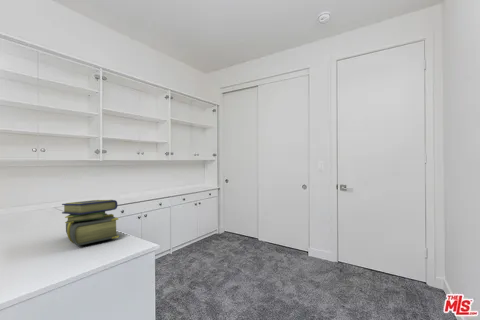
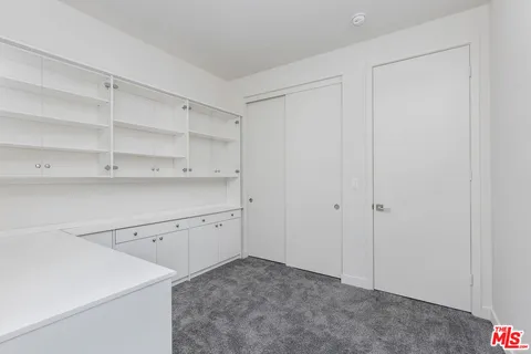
- stack of books [61,199,120,247]
